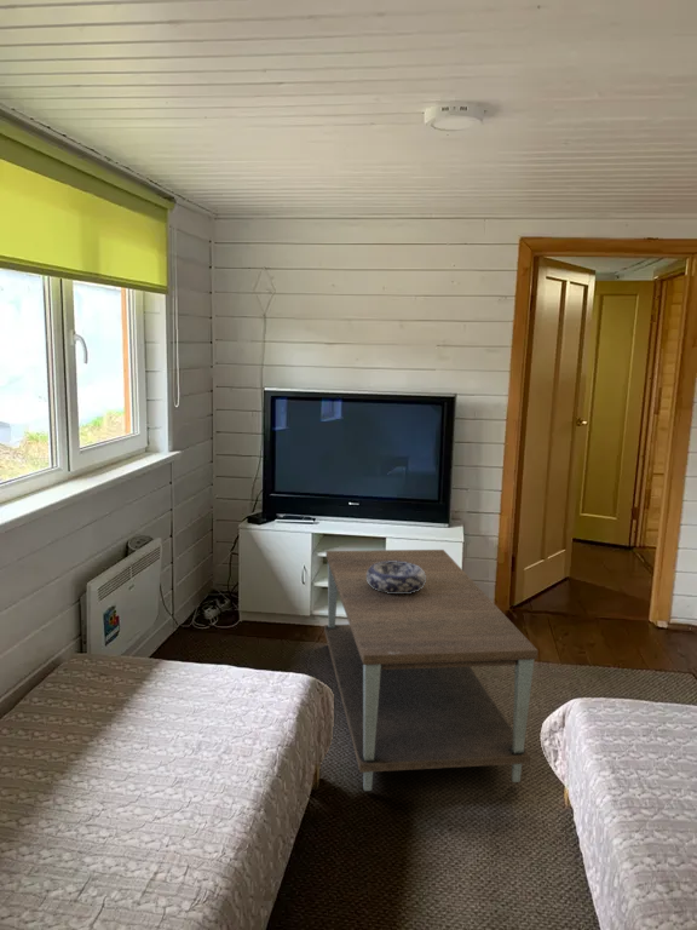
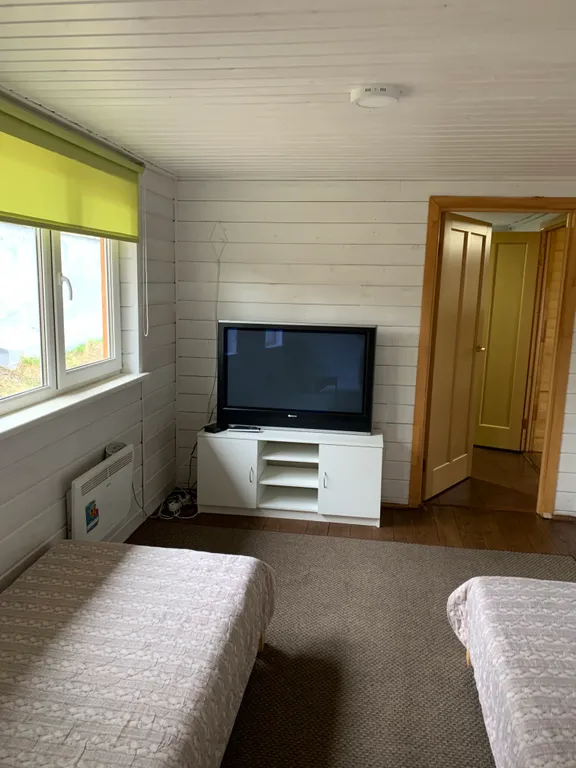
- coffee table [323,549,540,792]
- decorative bowl [367,561,426,593]
